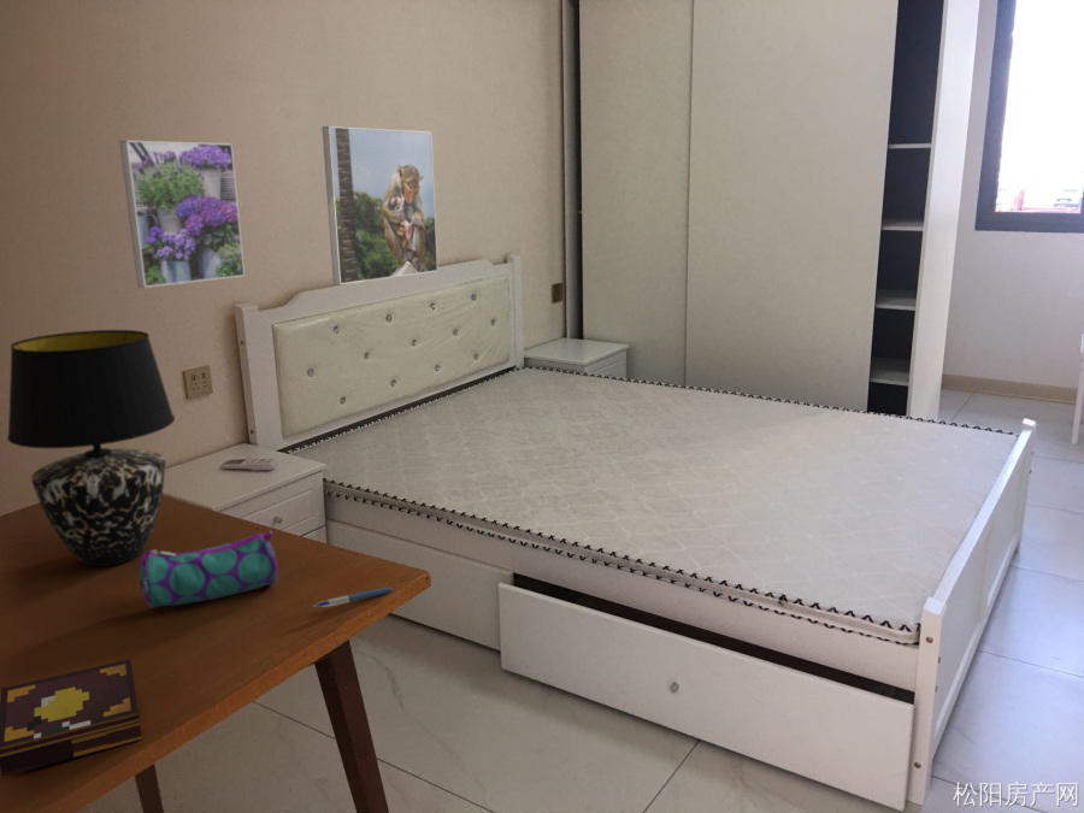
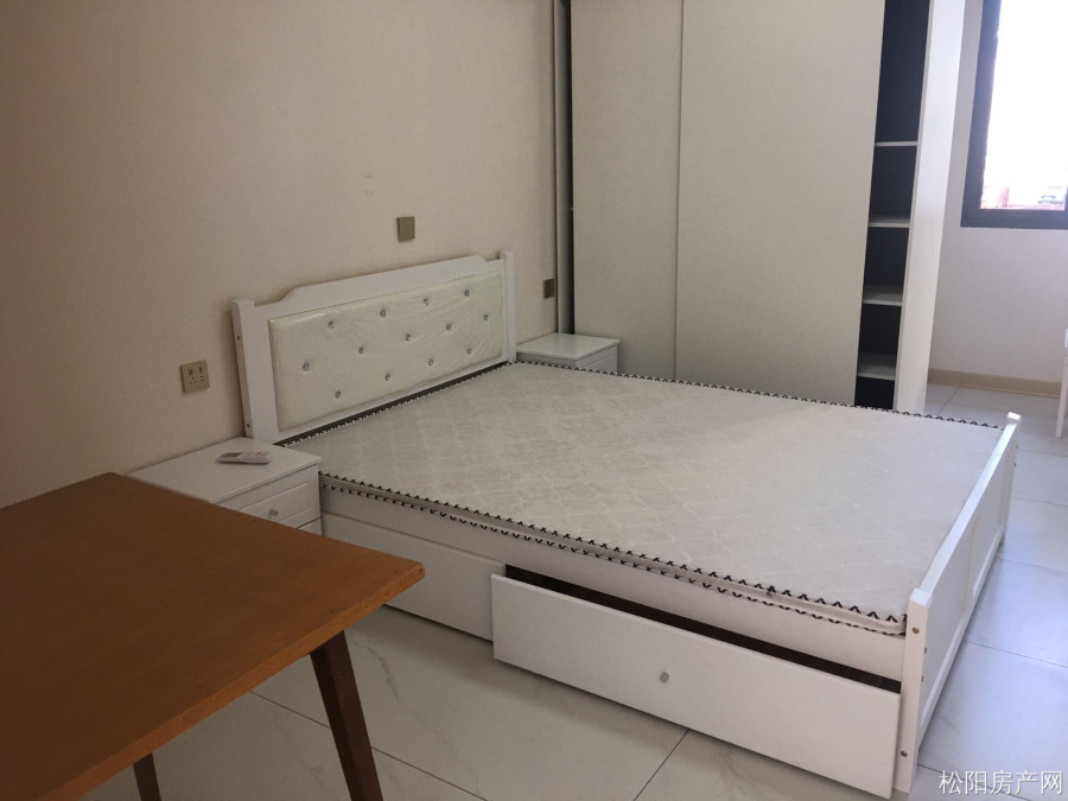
- table lamp [6,329,176,567]
- pen [312,587,395,609]
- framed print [118,140,246,289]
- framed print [322,125,440,285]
- book [0,658,143,778]
- pencil case [139,529,278,609]
